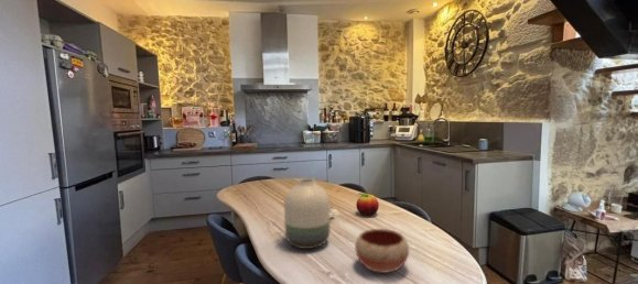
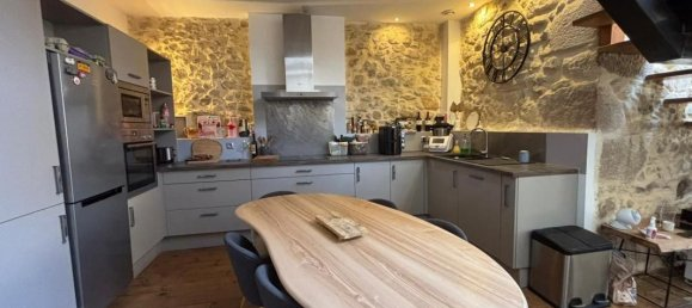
- bowl [354,228,410,274]
- vase [283,177,331,250]
- fruit [355,192,380,217]
